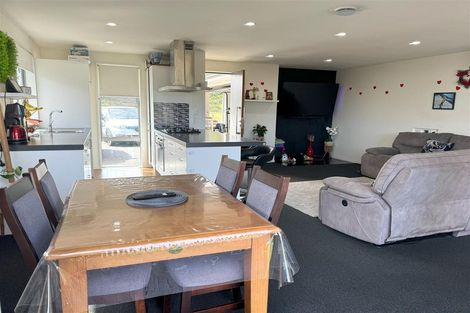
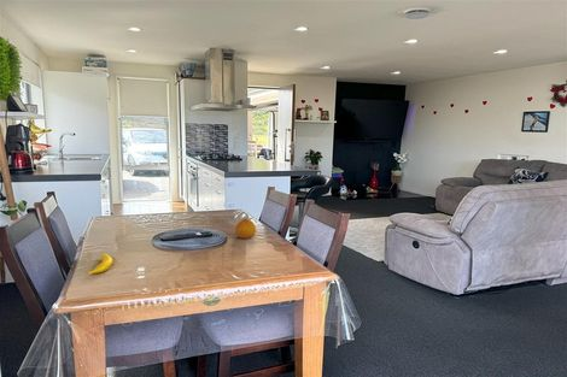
+ banana [87,253,113,276]
+ fruit [234,217,257,240]
